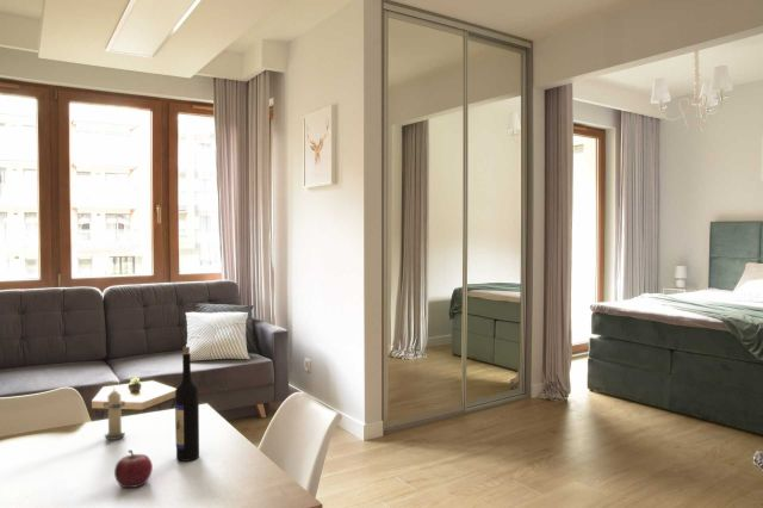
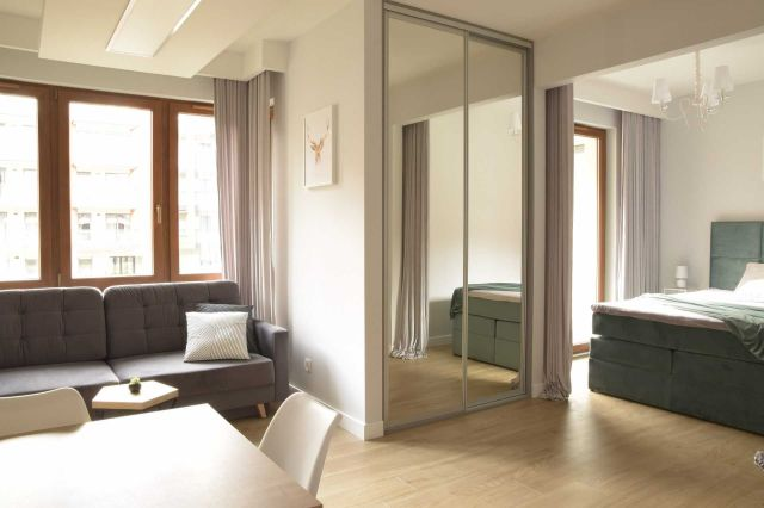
- wine bottle [174,346,200,463]
- fruit [113,448,154,489]
- candle [101,386,126,441]
